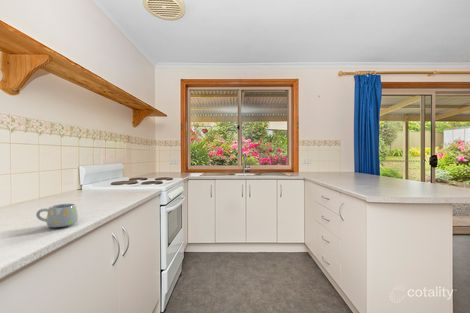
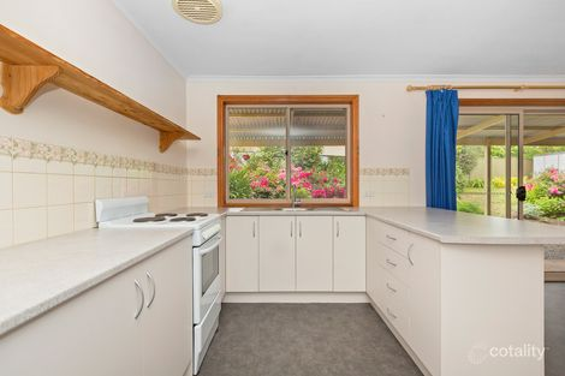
- mug [35,203,79,228]
